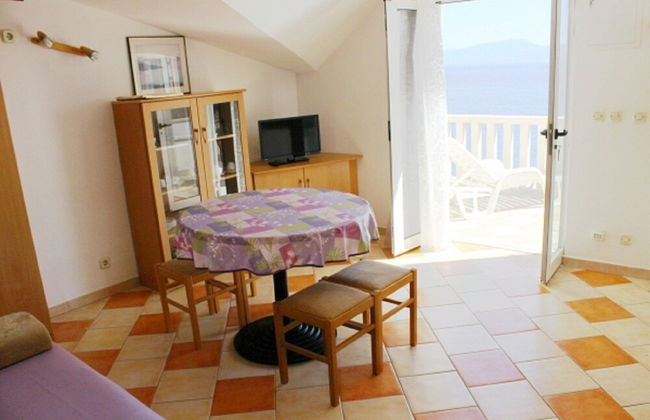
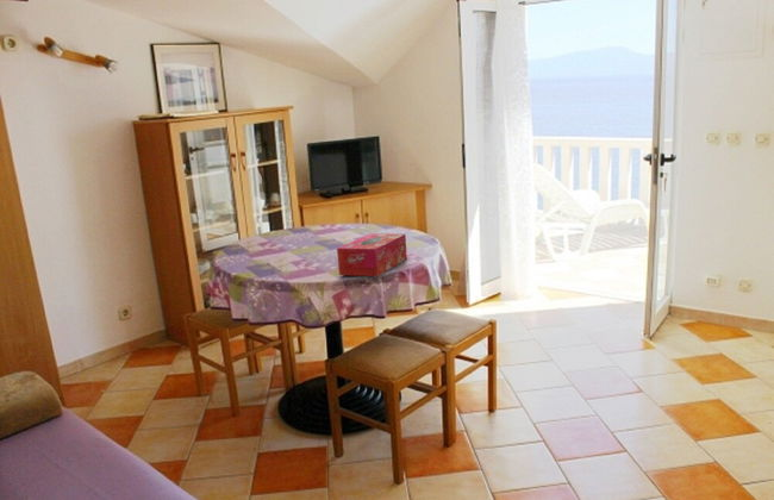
+ tissue box [336,232,408,277]
